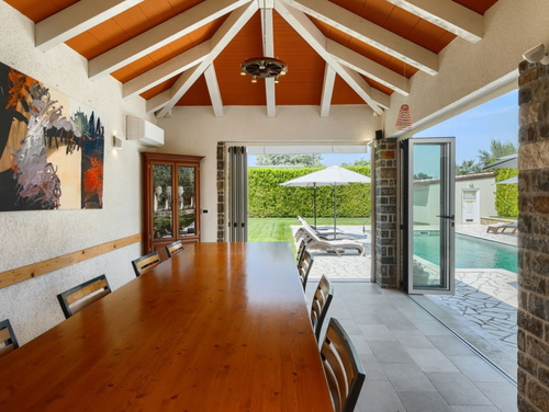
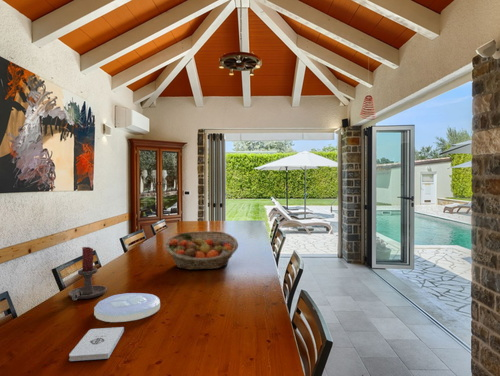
+ candle holder [68,246,108,301]
+ fruit basket [165,230,239,271]
+ notepad [68,326,125,362]
+ plate [93,292,161,323]
